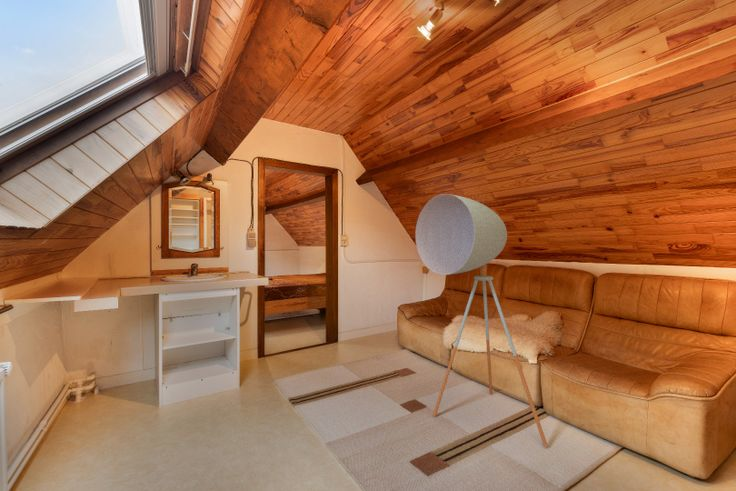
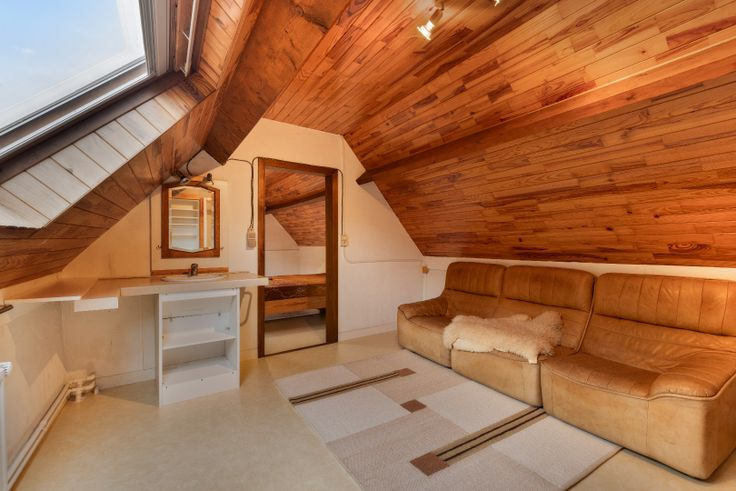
- floor lamp [415,193,549,448]
